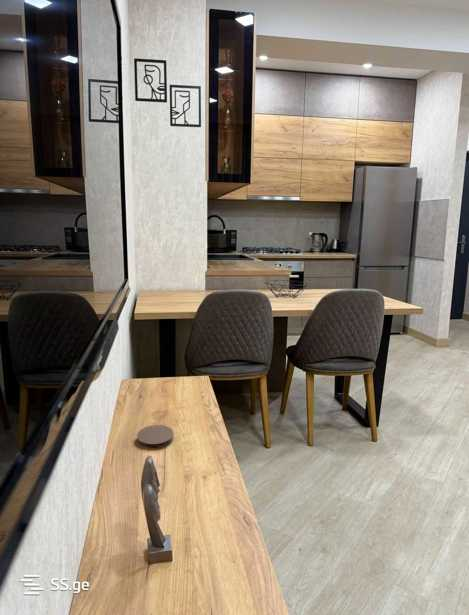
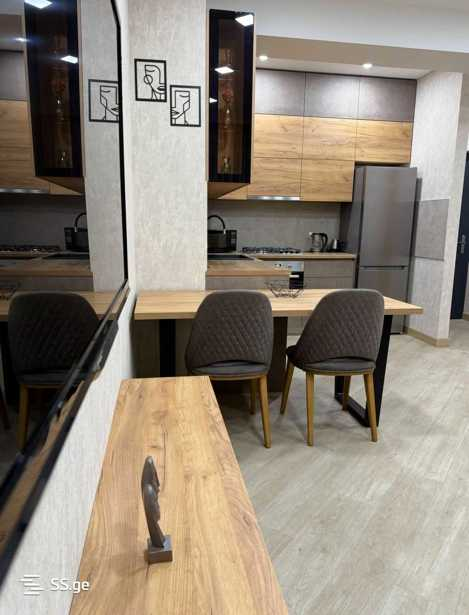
- coaster [136,424,175,448]
